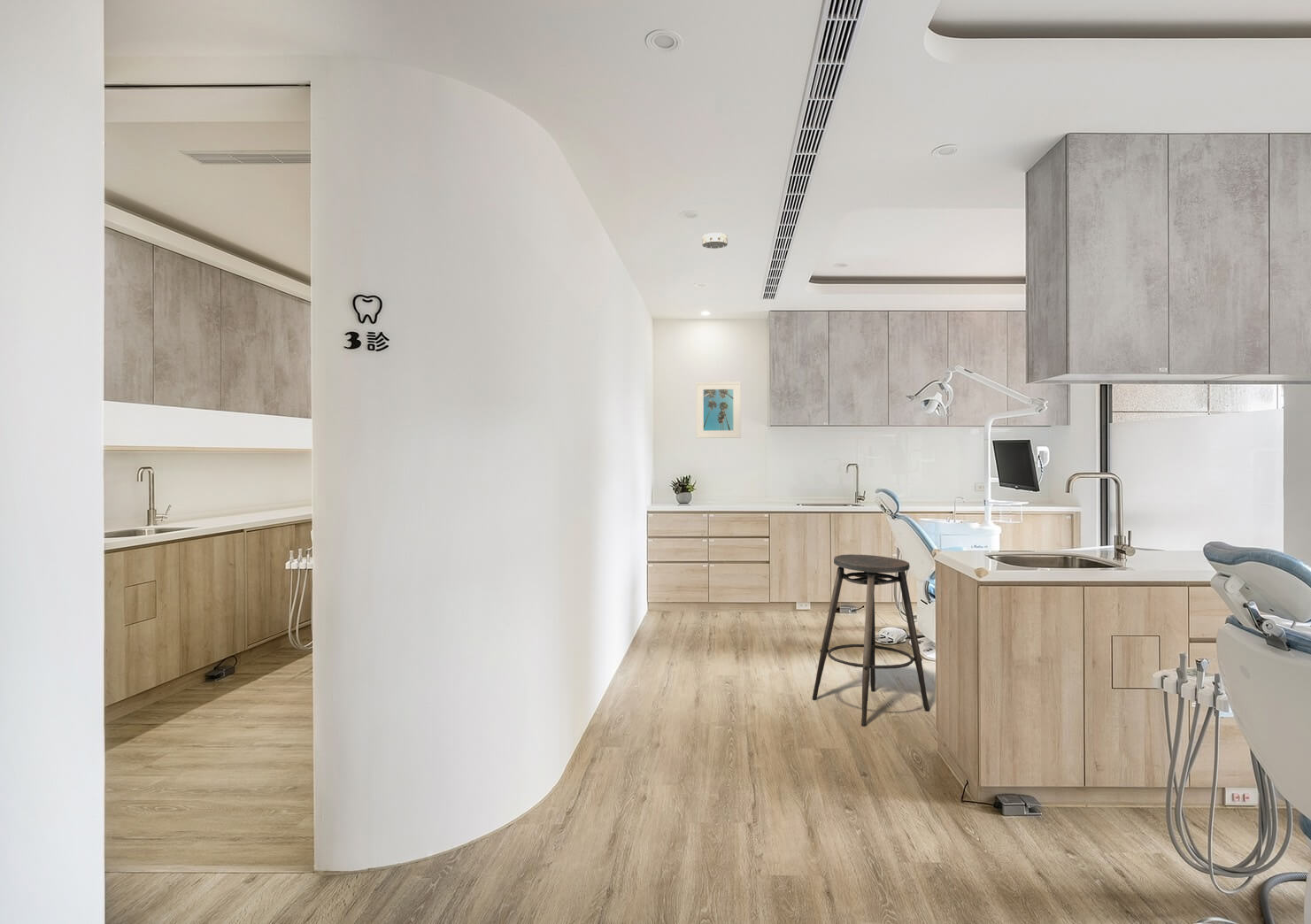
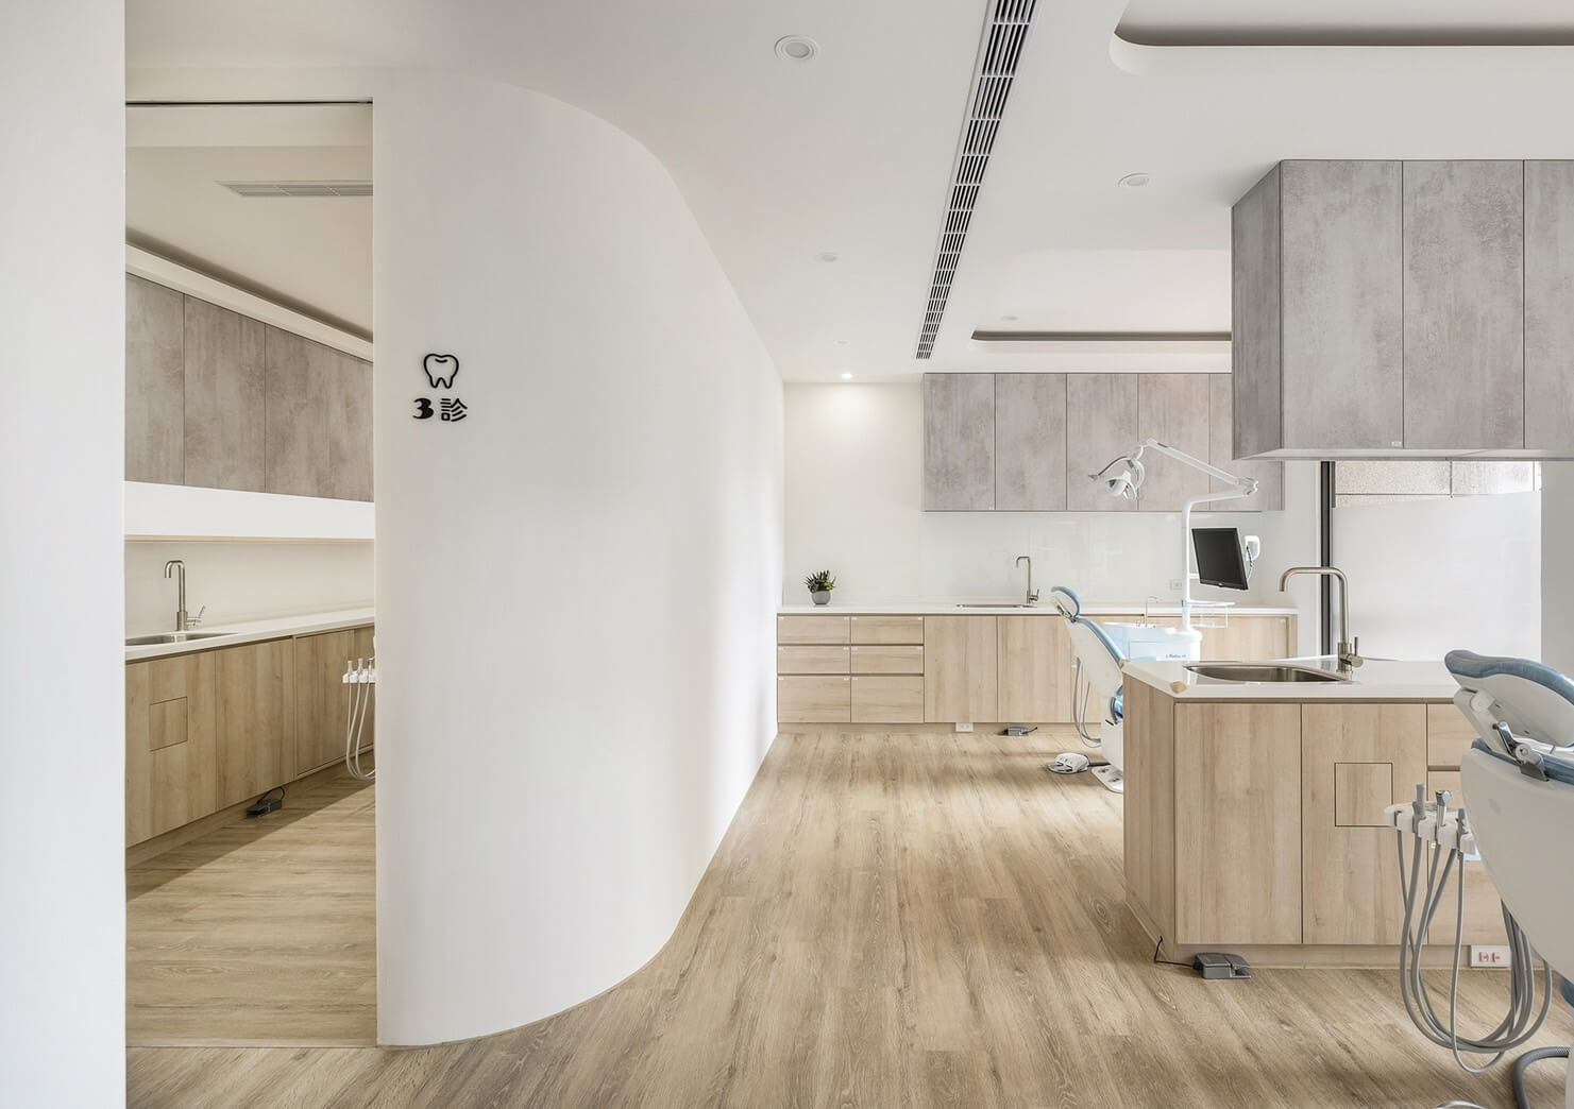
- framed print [695,381,742,439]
- stool [812,553,930,727]
- smoke detector [701,232,729,250]
